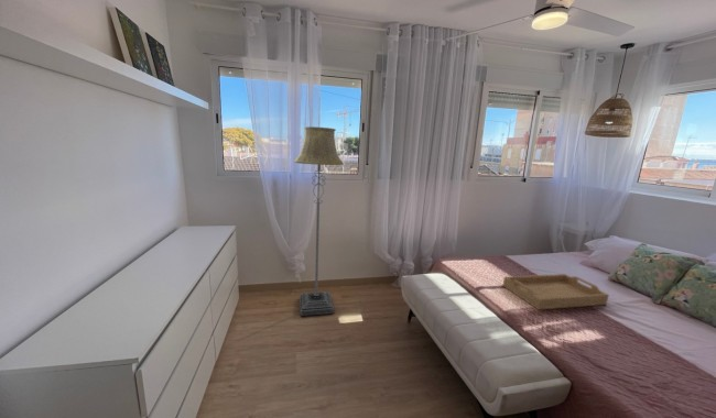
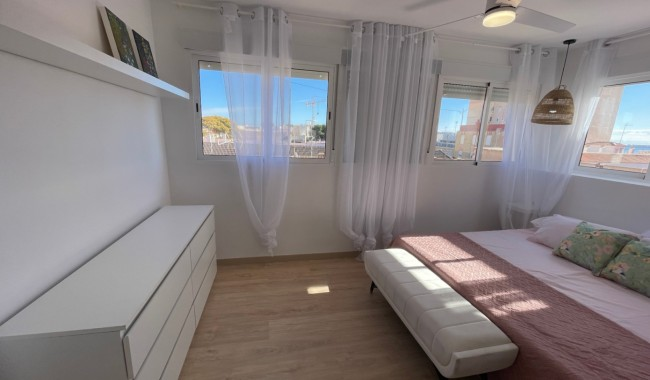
- floor lamp [293,125,345,317]
- serving tray [502,273,610,311]
